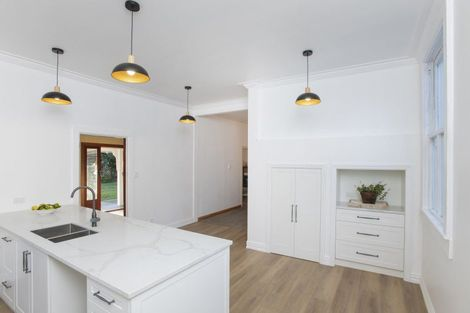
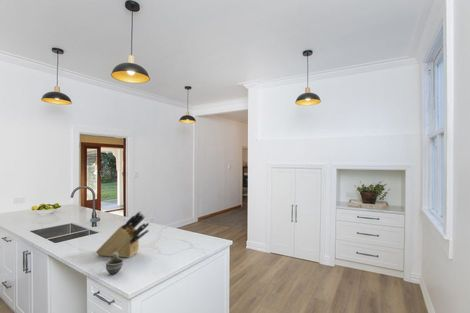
+ knife block [95,210,150,259]
+ cup [105,252,124,276]
